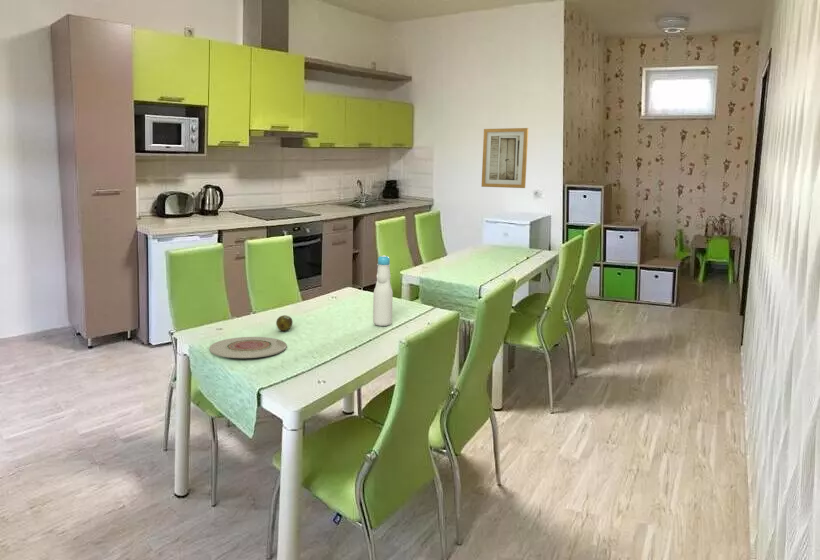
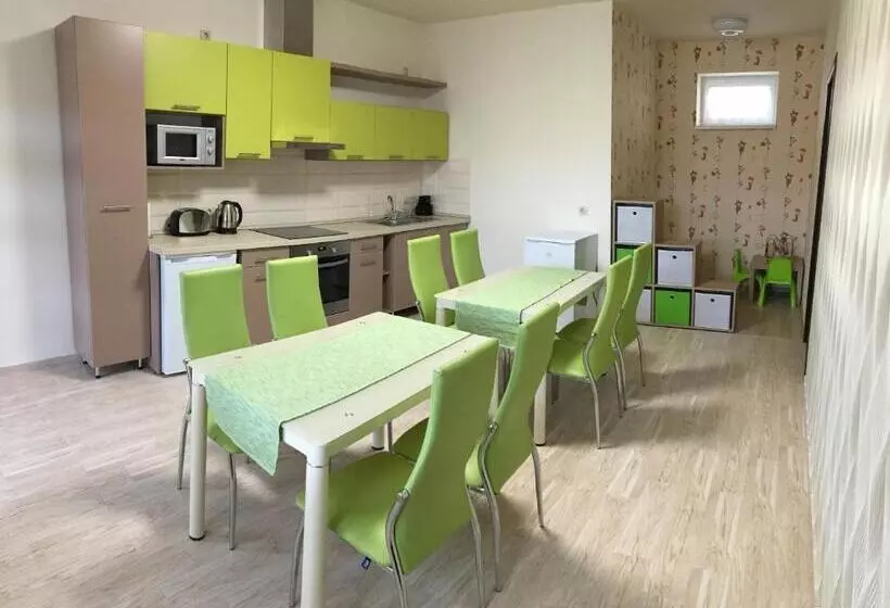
- plate [208,336,288,359]
- fruit [275,314,294,332]
- bottle [372,254,394,327]
- wall art [480,127,529,189]
